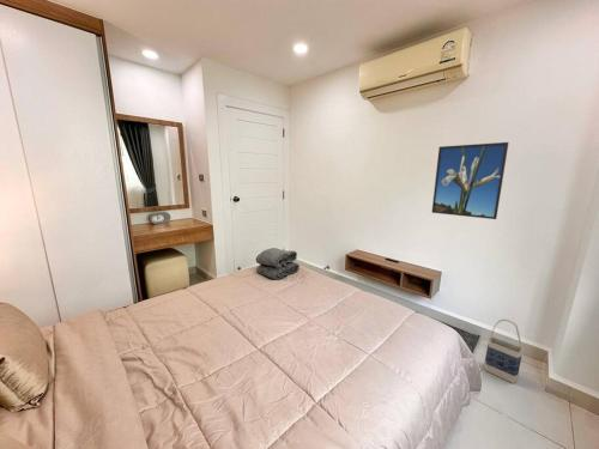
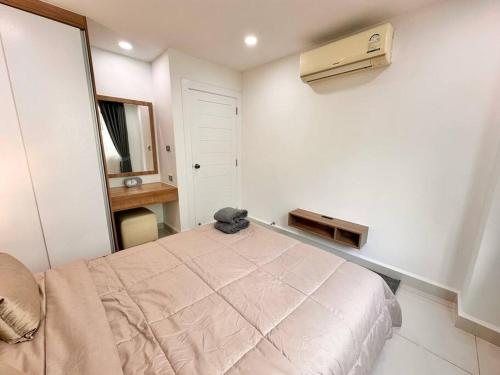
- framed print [431,141,510,220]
- bag [483,318,524,384]
